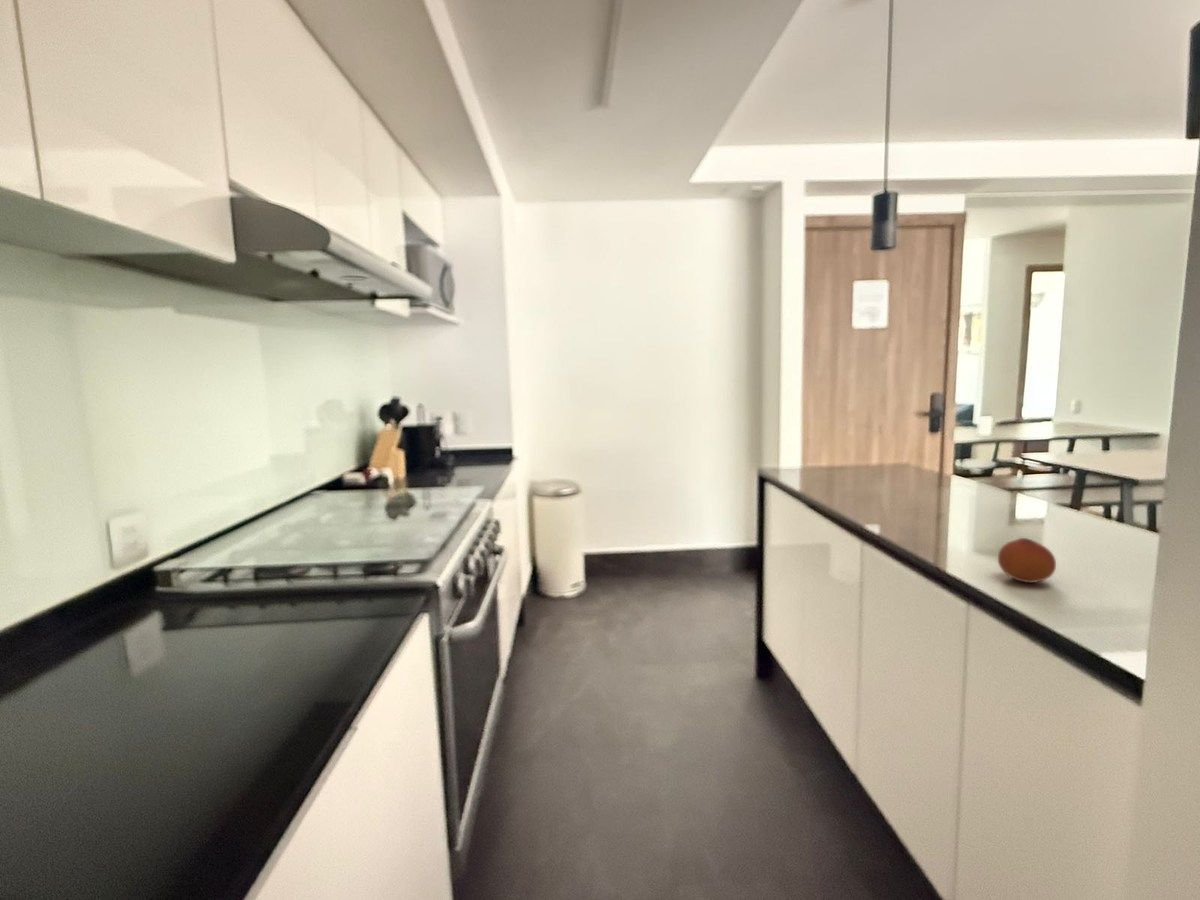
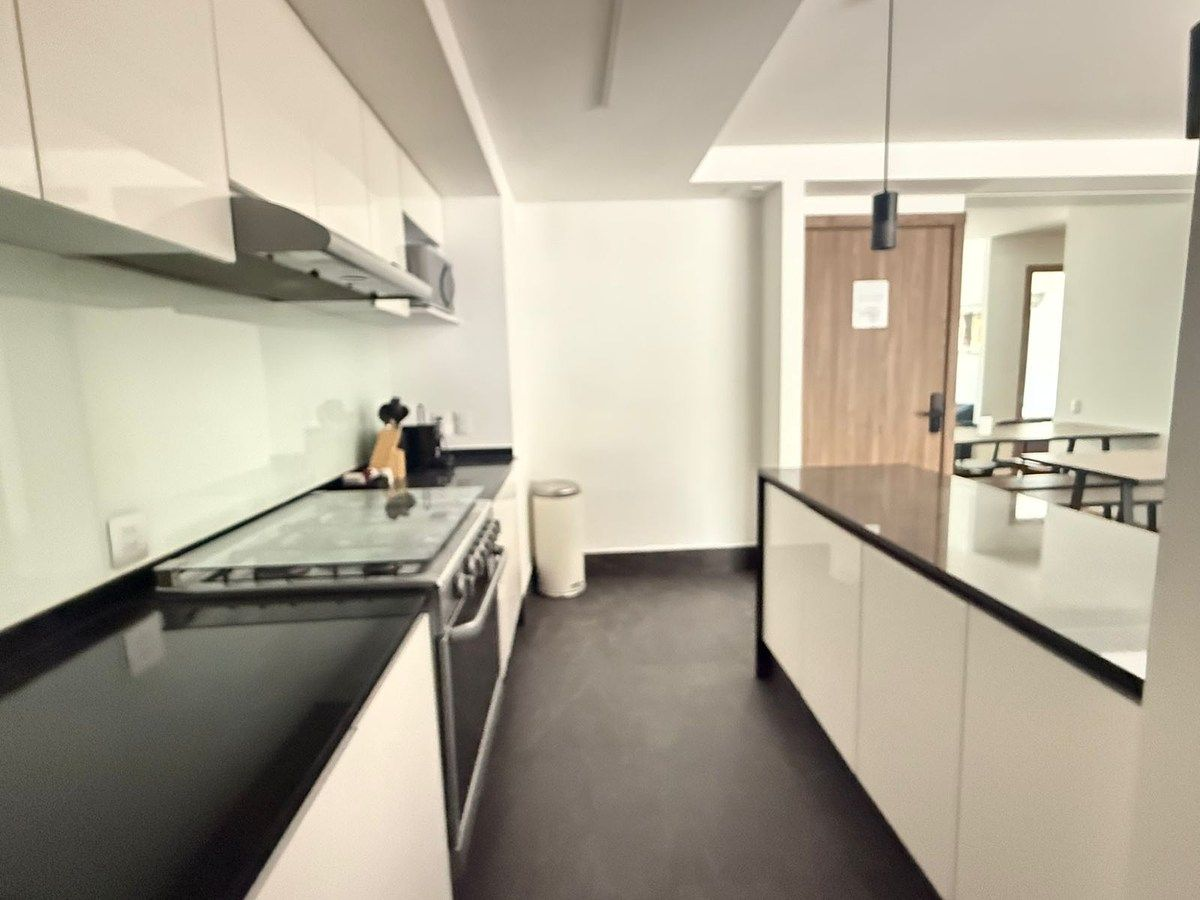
- fruit [997,537,1057,584]
